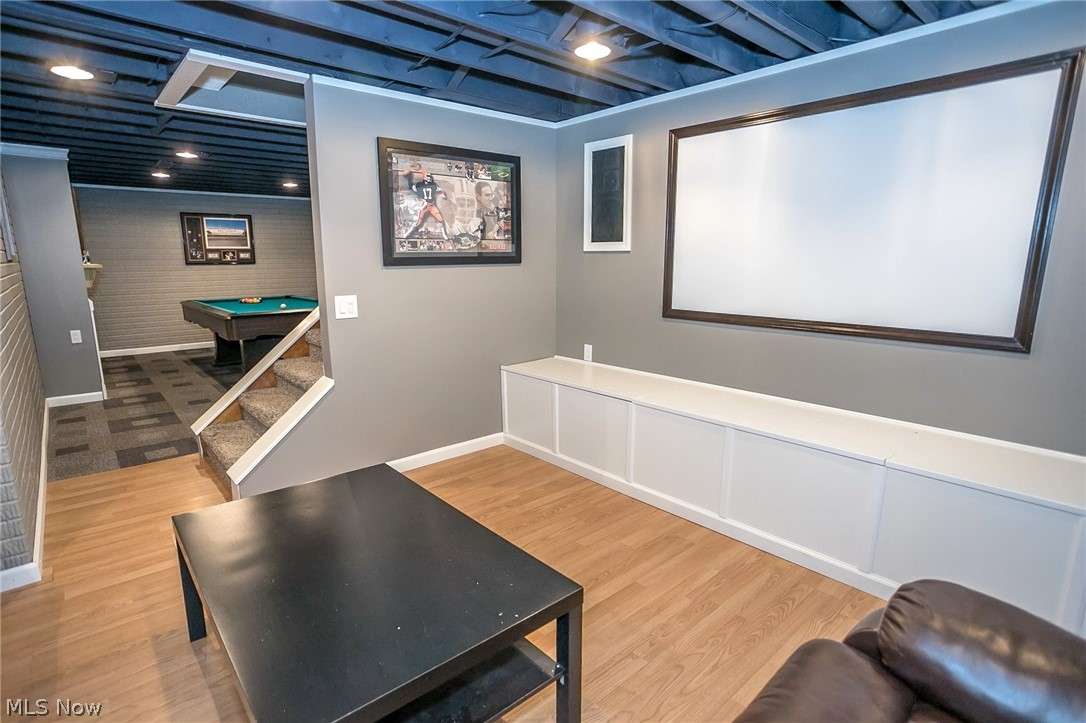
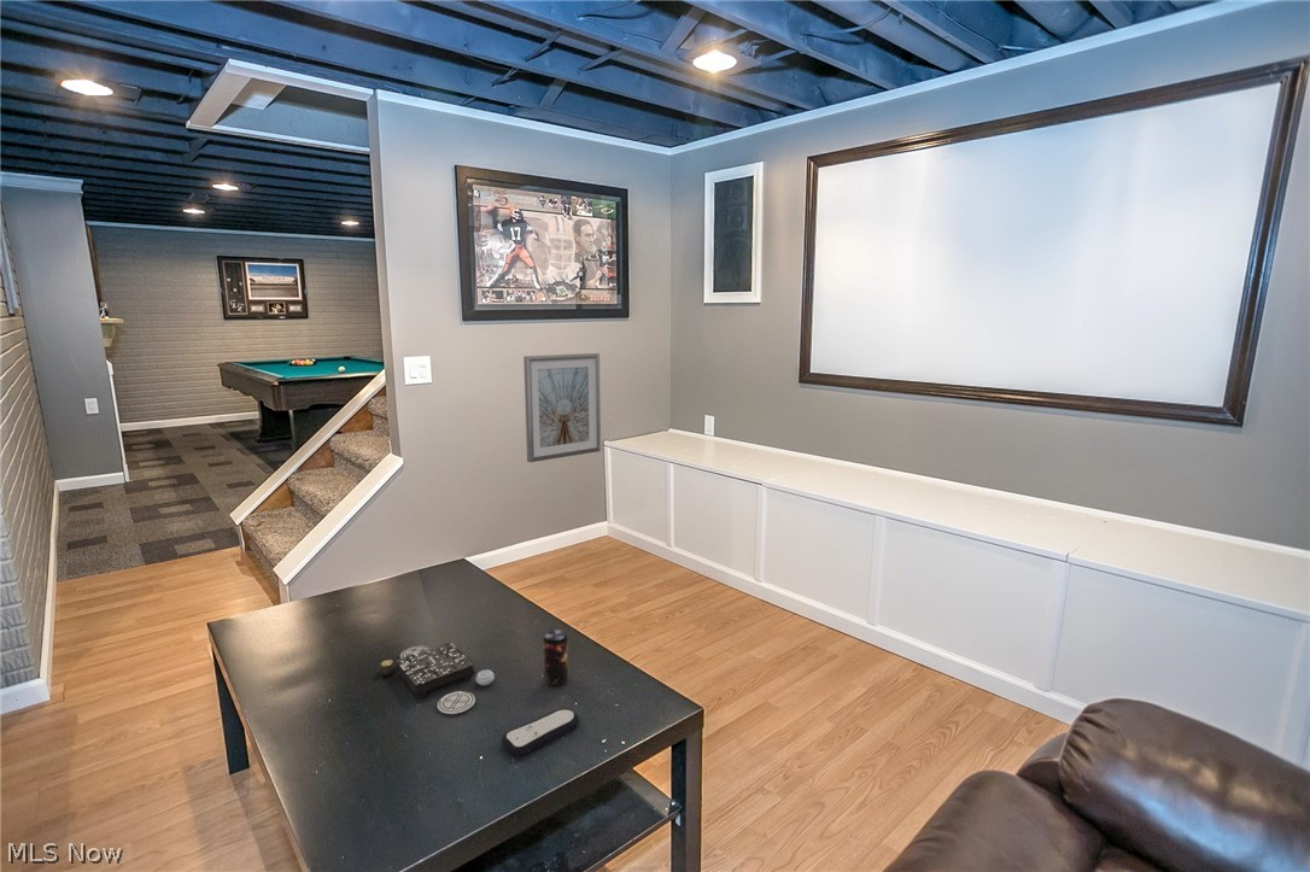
+ picture frame [522,352,602,463]
+ beverage can [543,628,569,687]
+ remote control [501,707,580,757]
+ board game [376,642,496,715]
